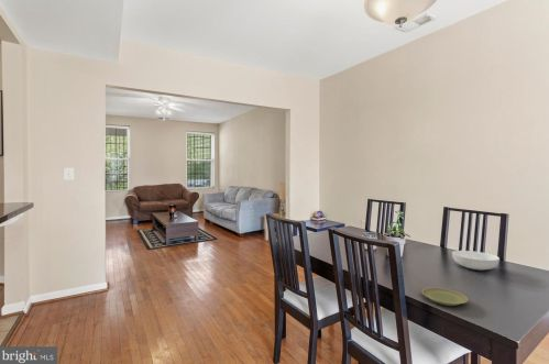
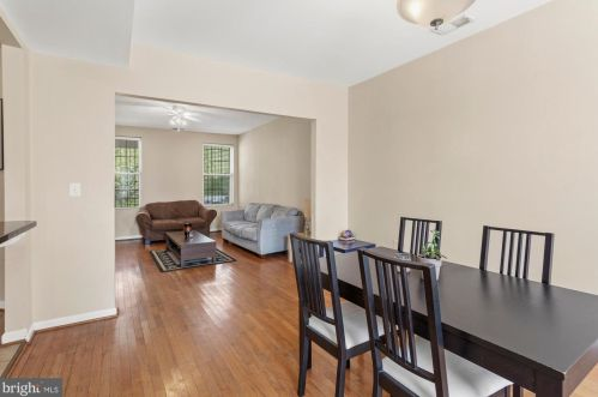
- plate [421,287,469,307]
- serving bowl [451,250,501,272]
